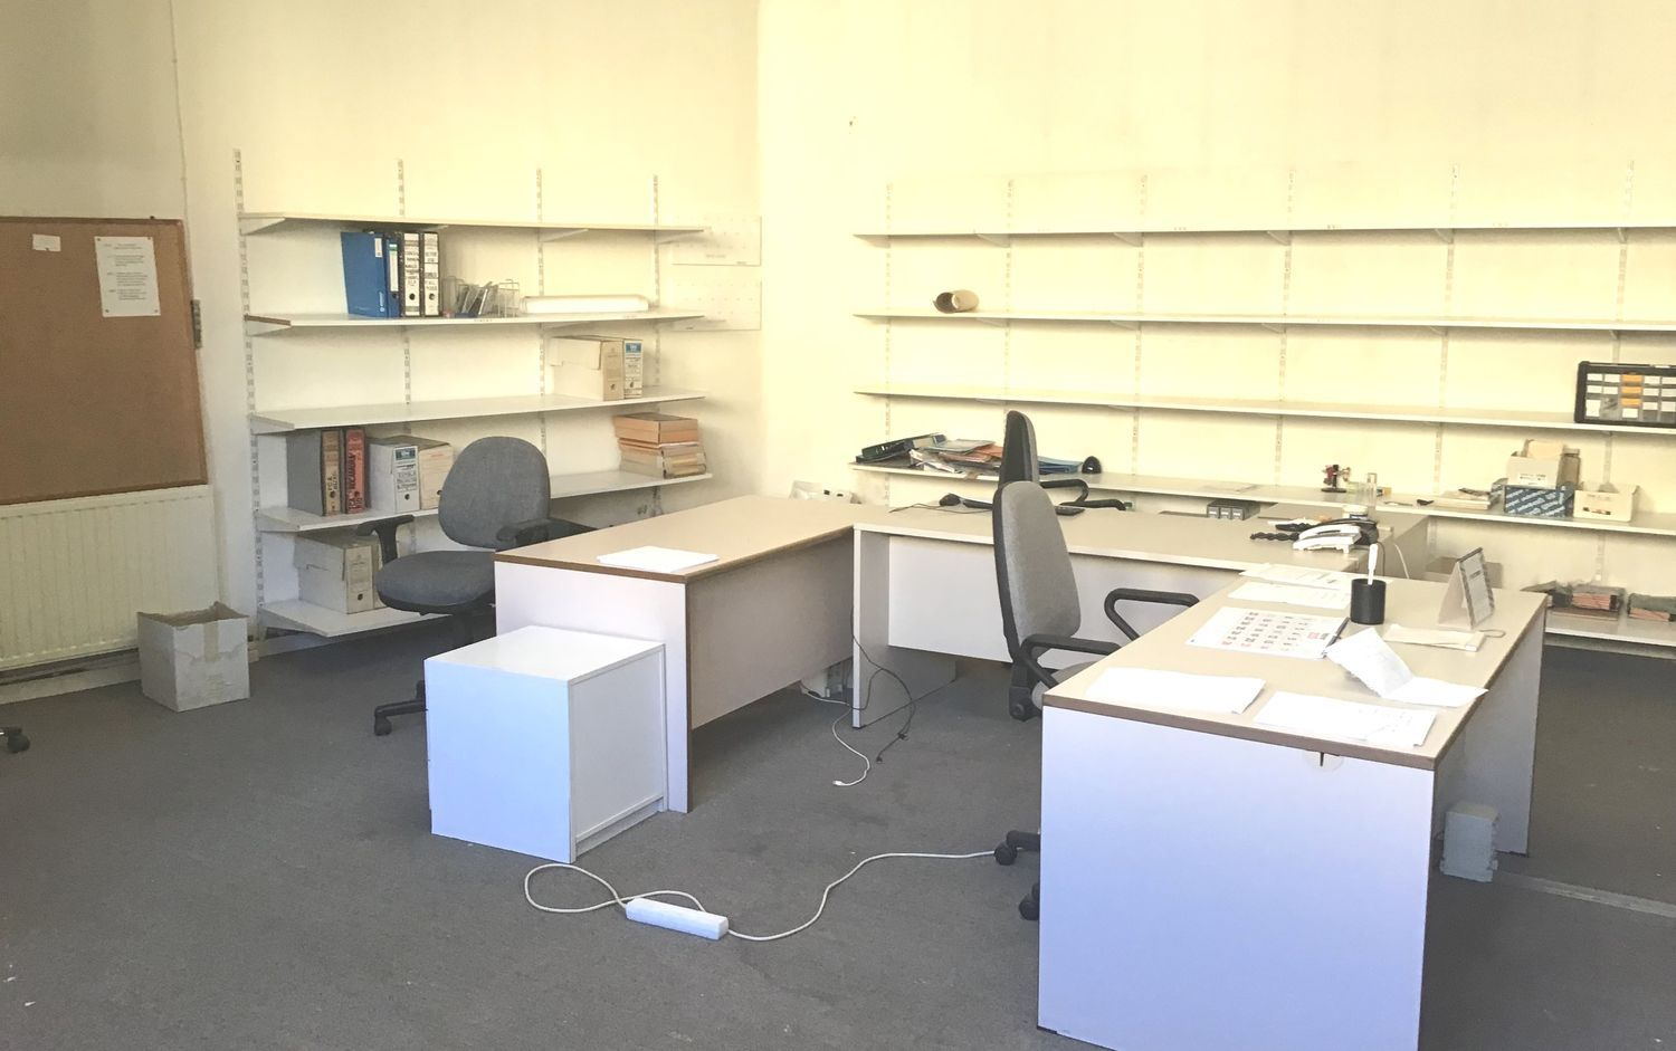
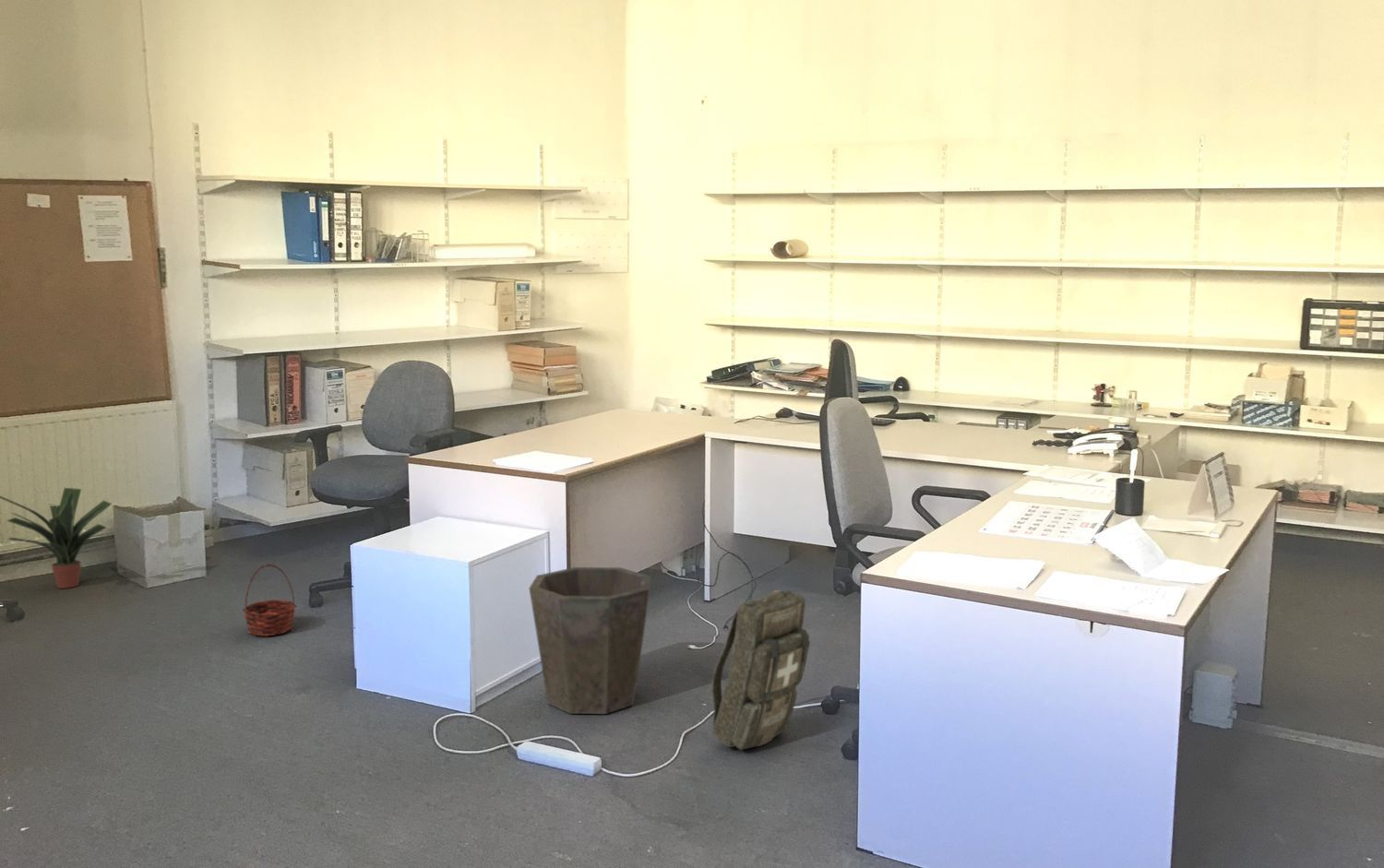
+ waste bin [528,566,652,715]
+ potted plant [0,487,113,589]
+ basket [242,564,297,637]
+ backpack [710,589,811,751]
